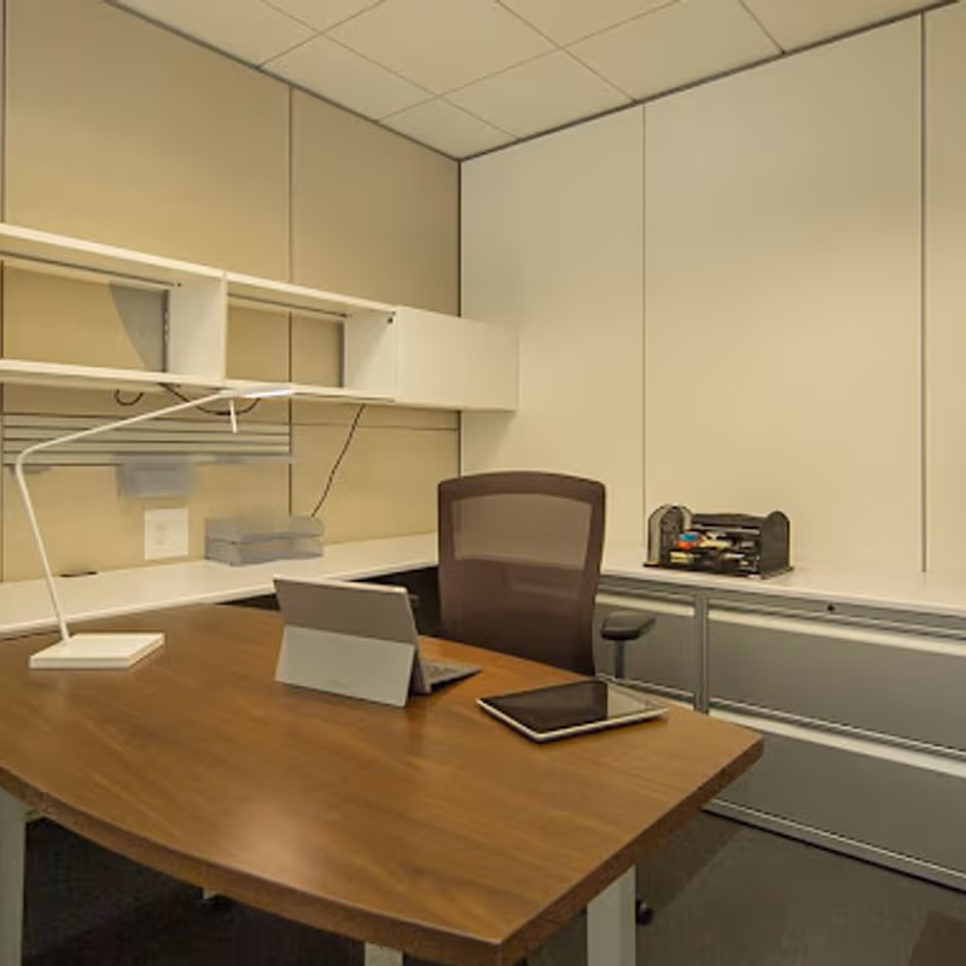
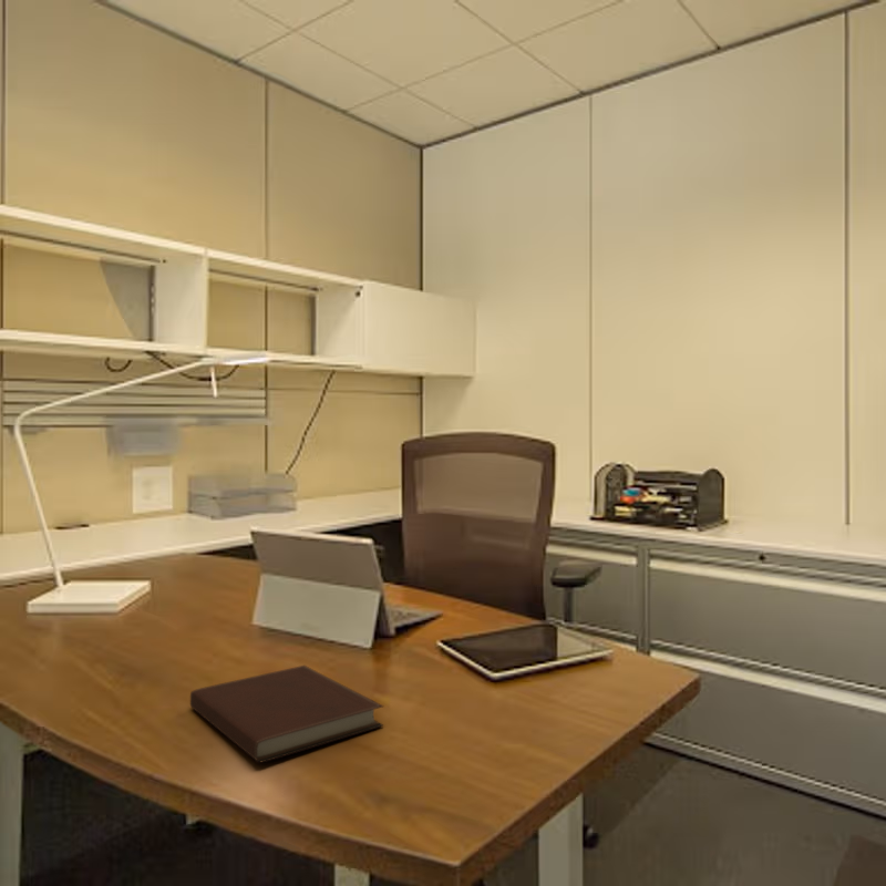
+ notebook [189,664,384,764]
